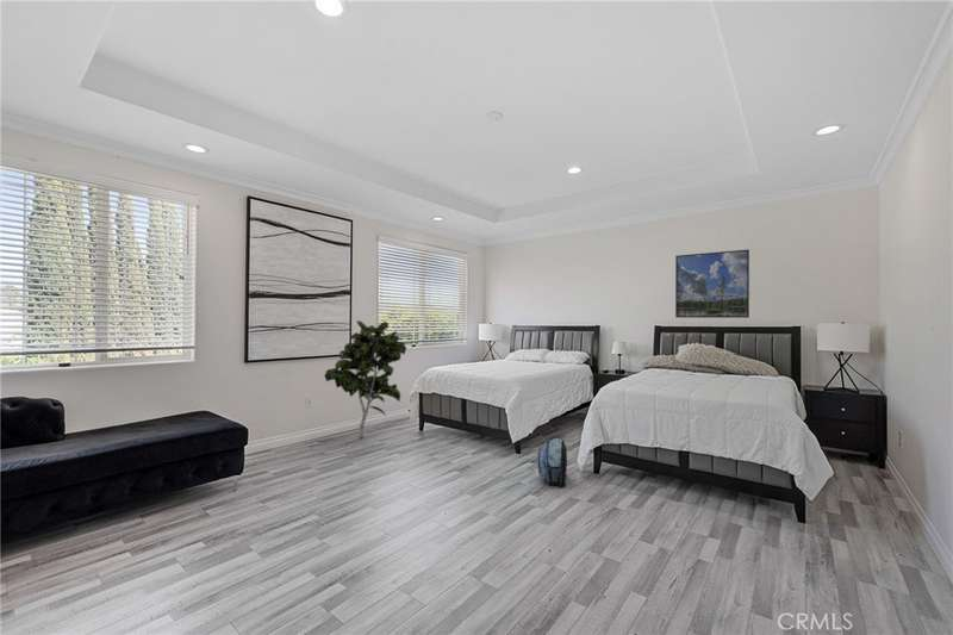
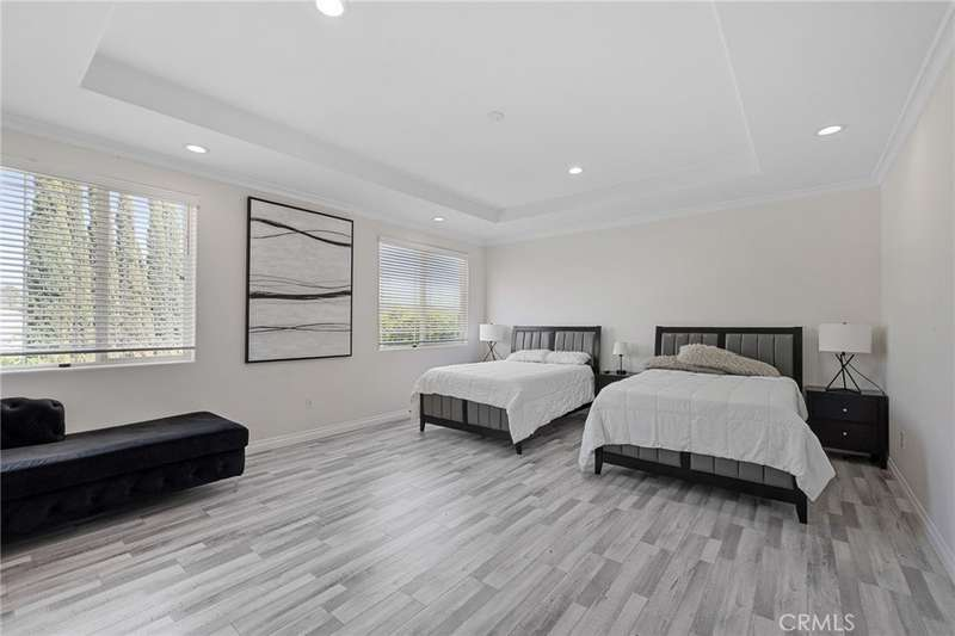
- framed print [674,249,750,319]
- backpack [536,438,568,488]
- indoor plant [323,319,407,440]
